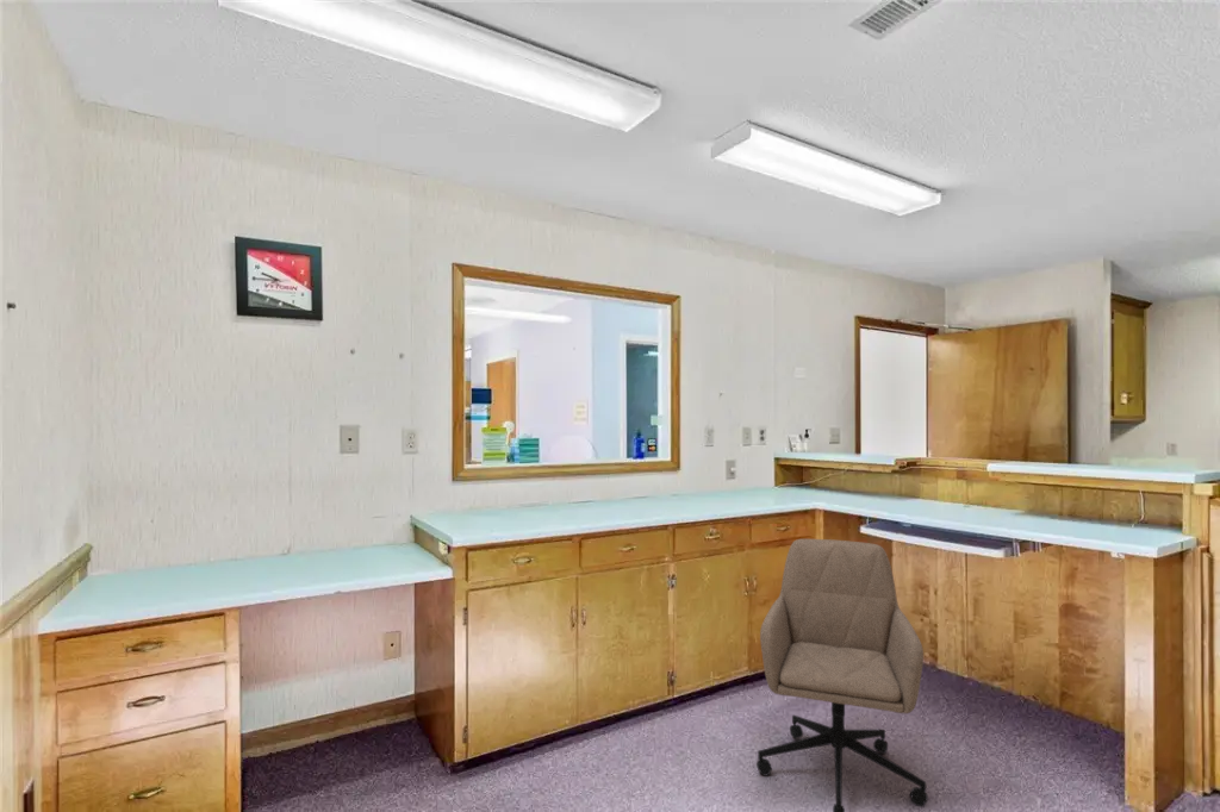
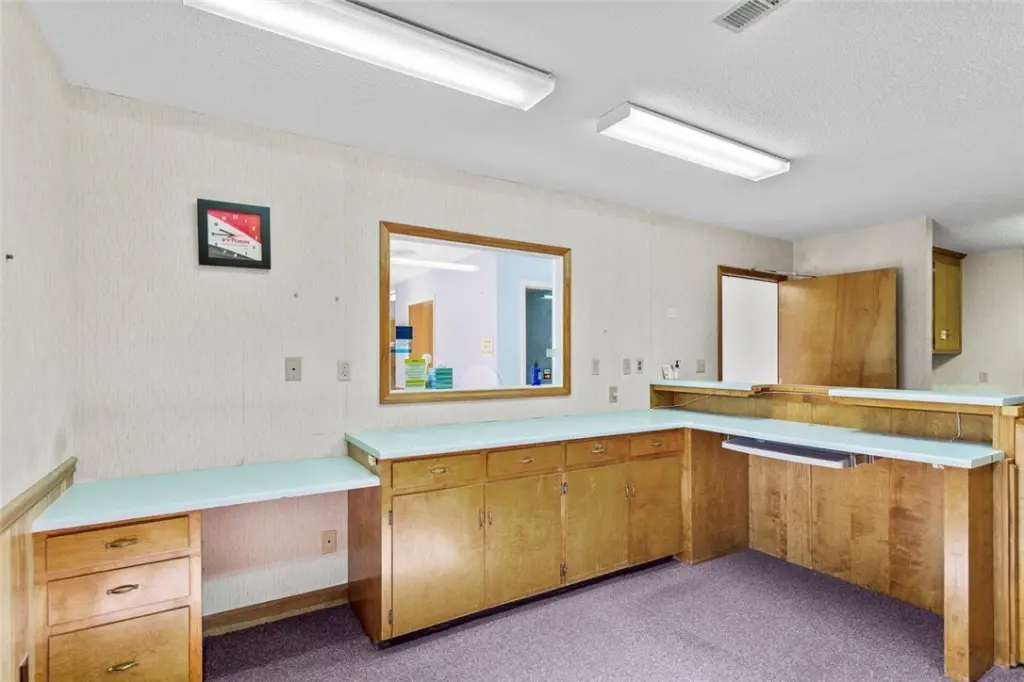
- office chair [755,538,929,812]
